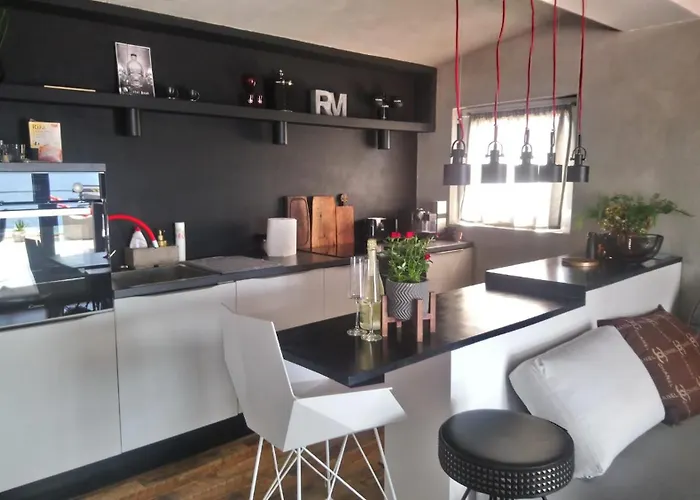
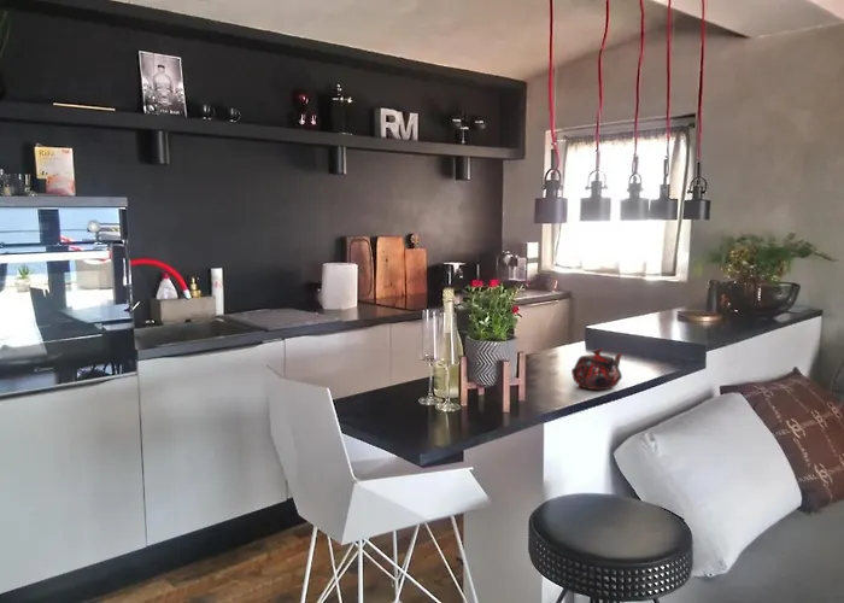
+ teapot [570,347,623,391]
